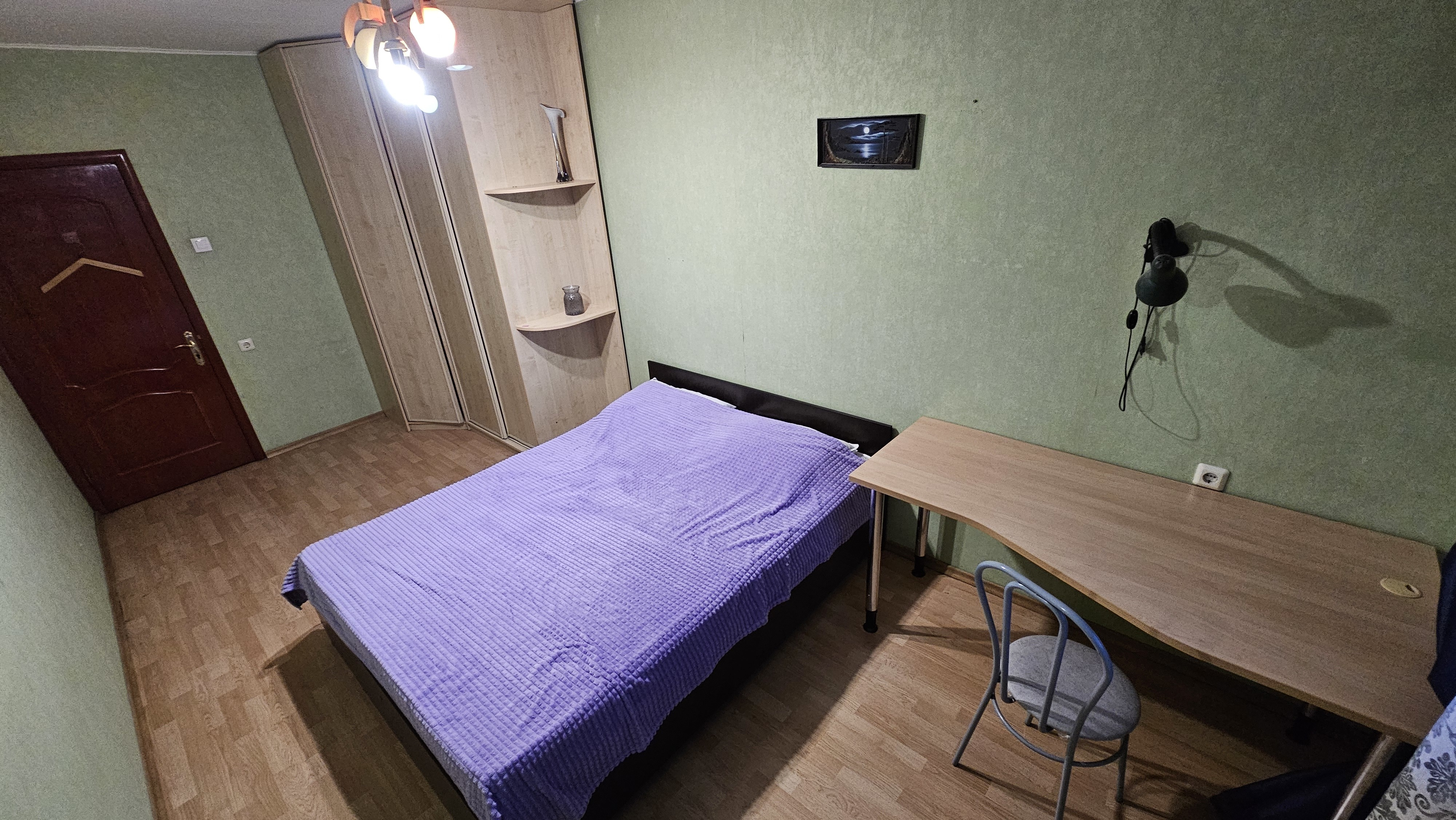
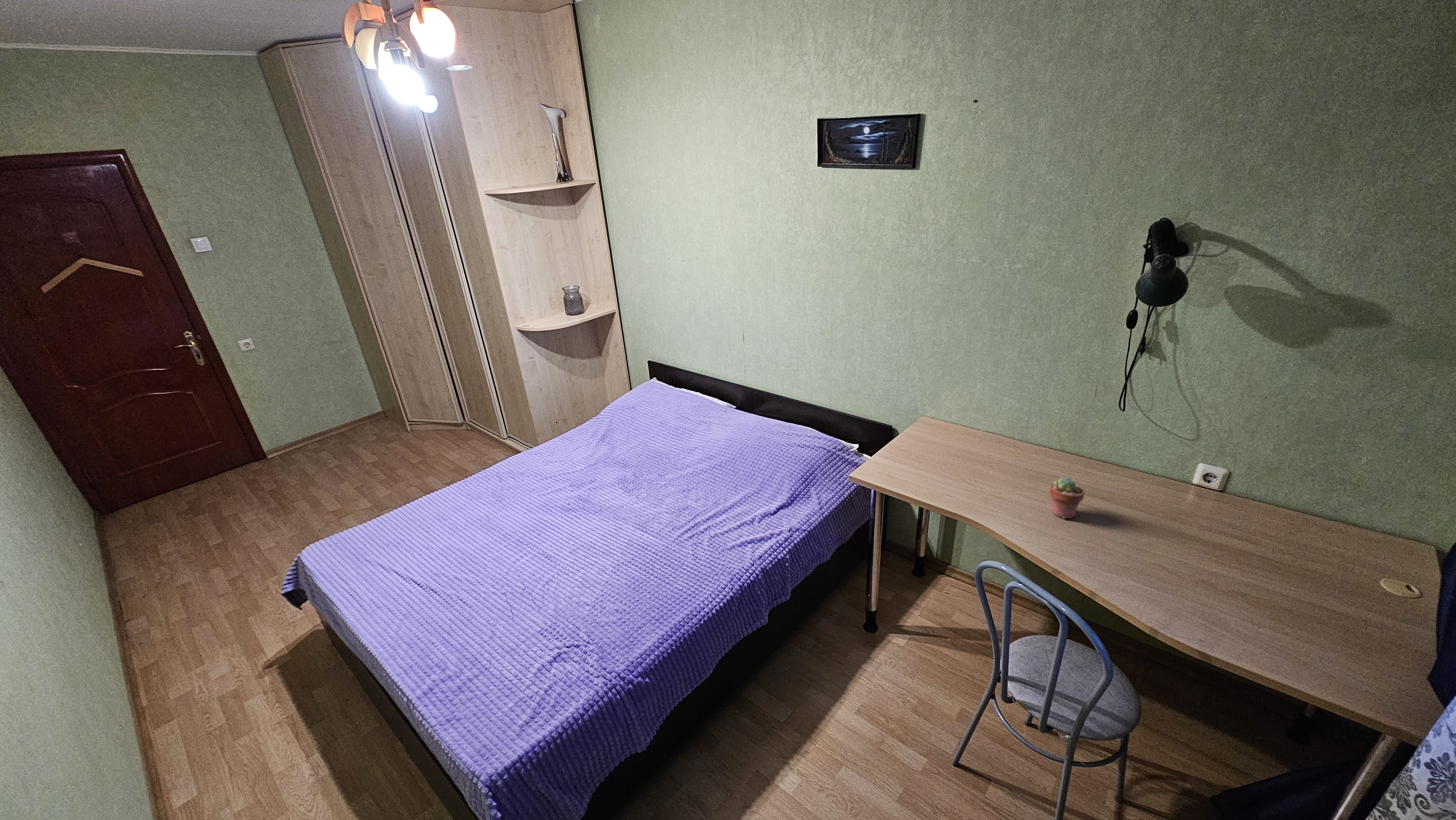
+ potted succulent [1049,477,1085,519]
